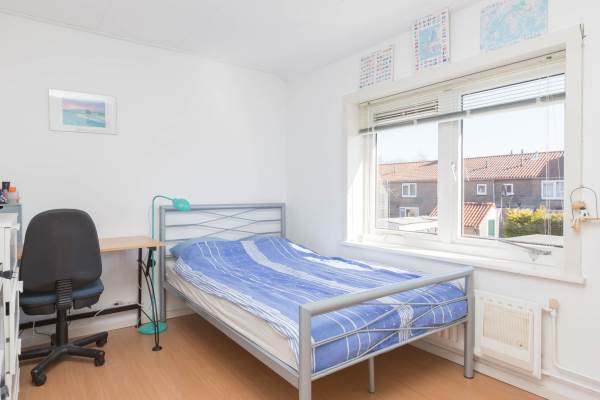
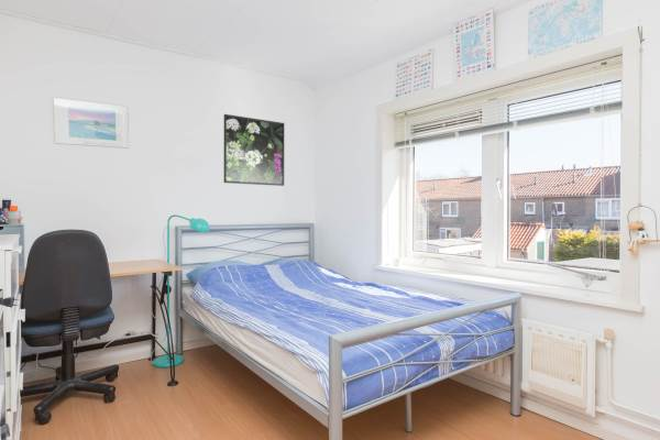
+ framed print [223,113,285,187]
